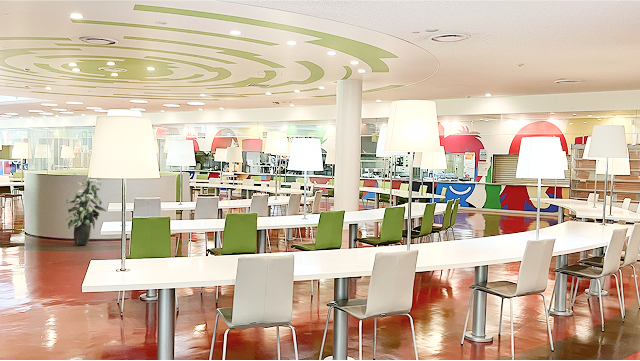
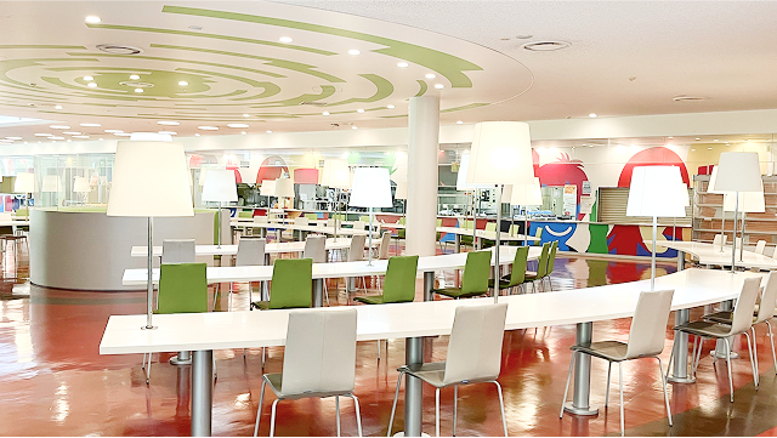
- indoor plant [64,172,107,246]
